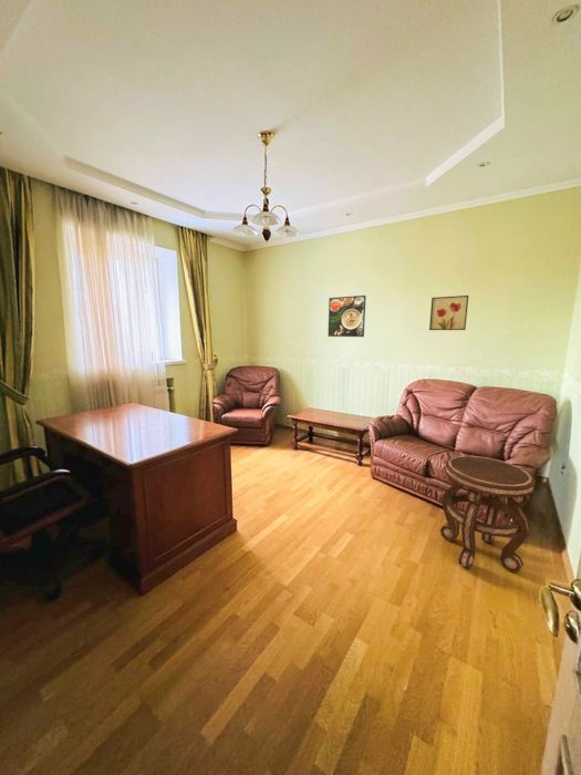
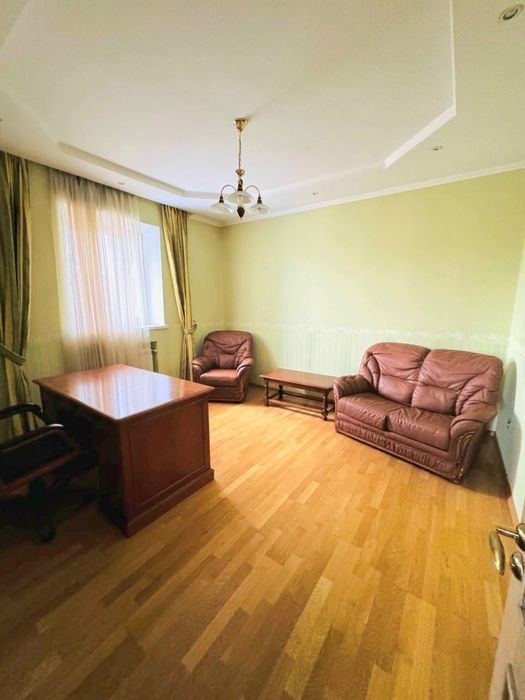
- wall art [428,294,469,331]
- side table [439,455,537,574]
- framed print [326,294,367,338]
